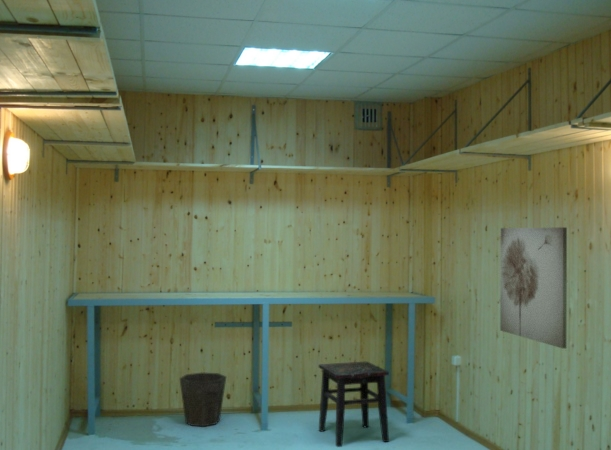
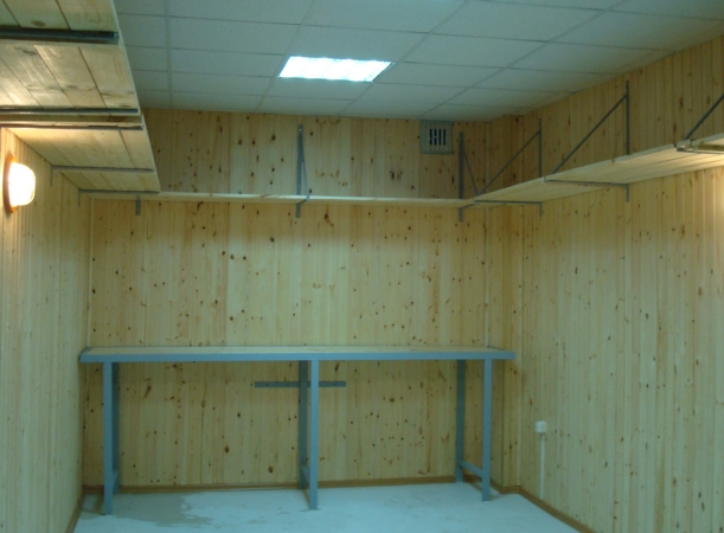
- wall art [499,226,568,350]
- waste bin [179,371,227,428]
- side table [318,361,390,448]
